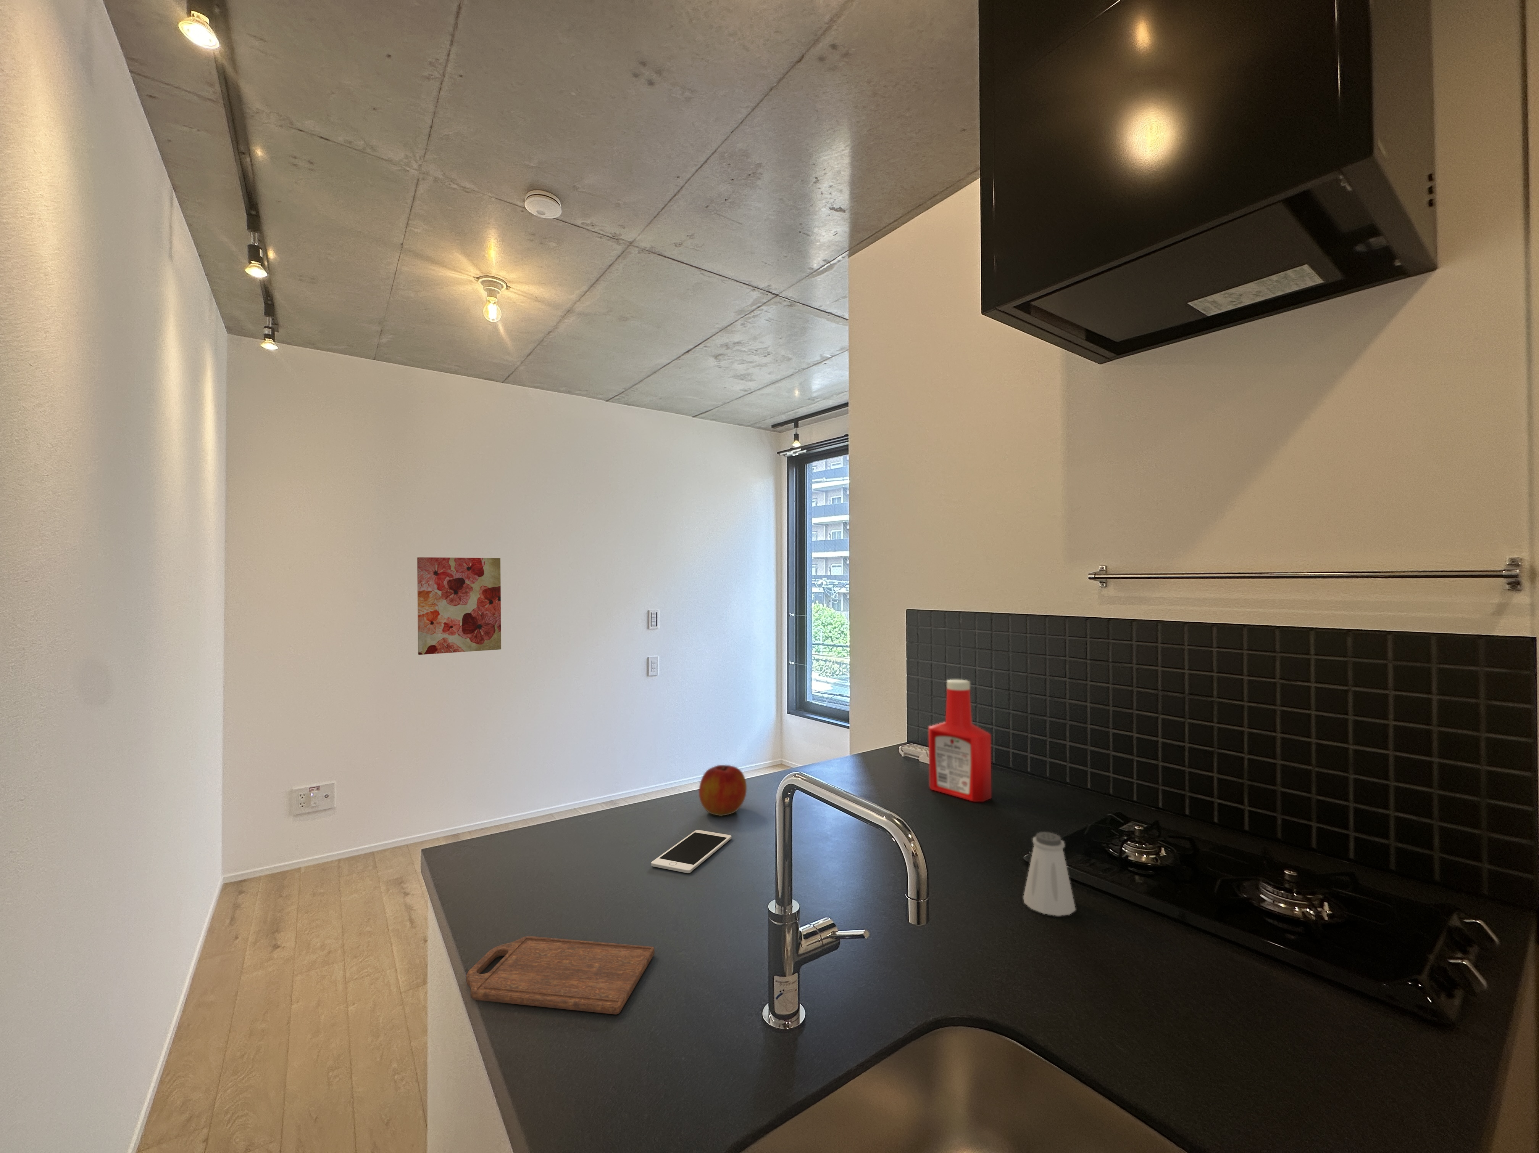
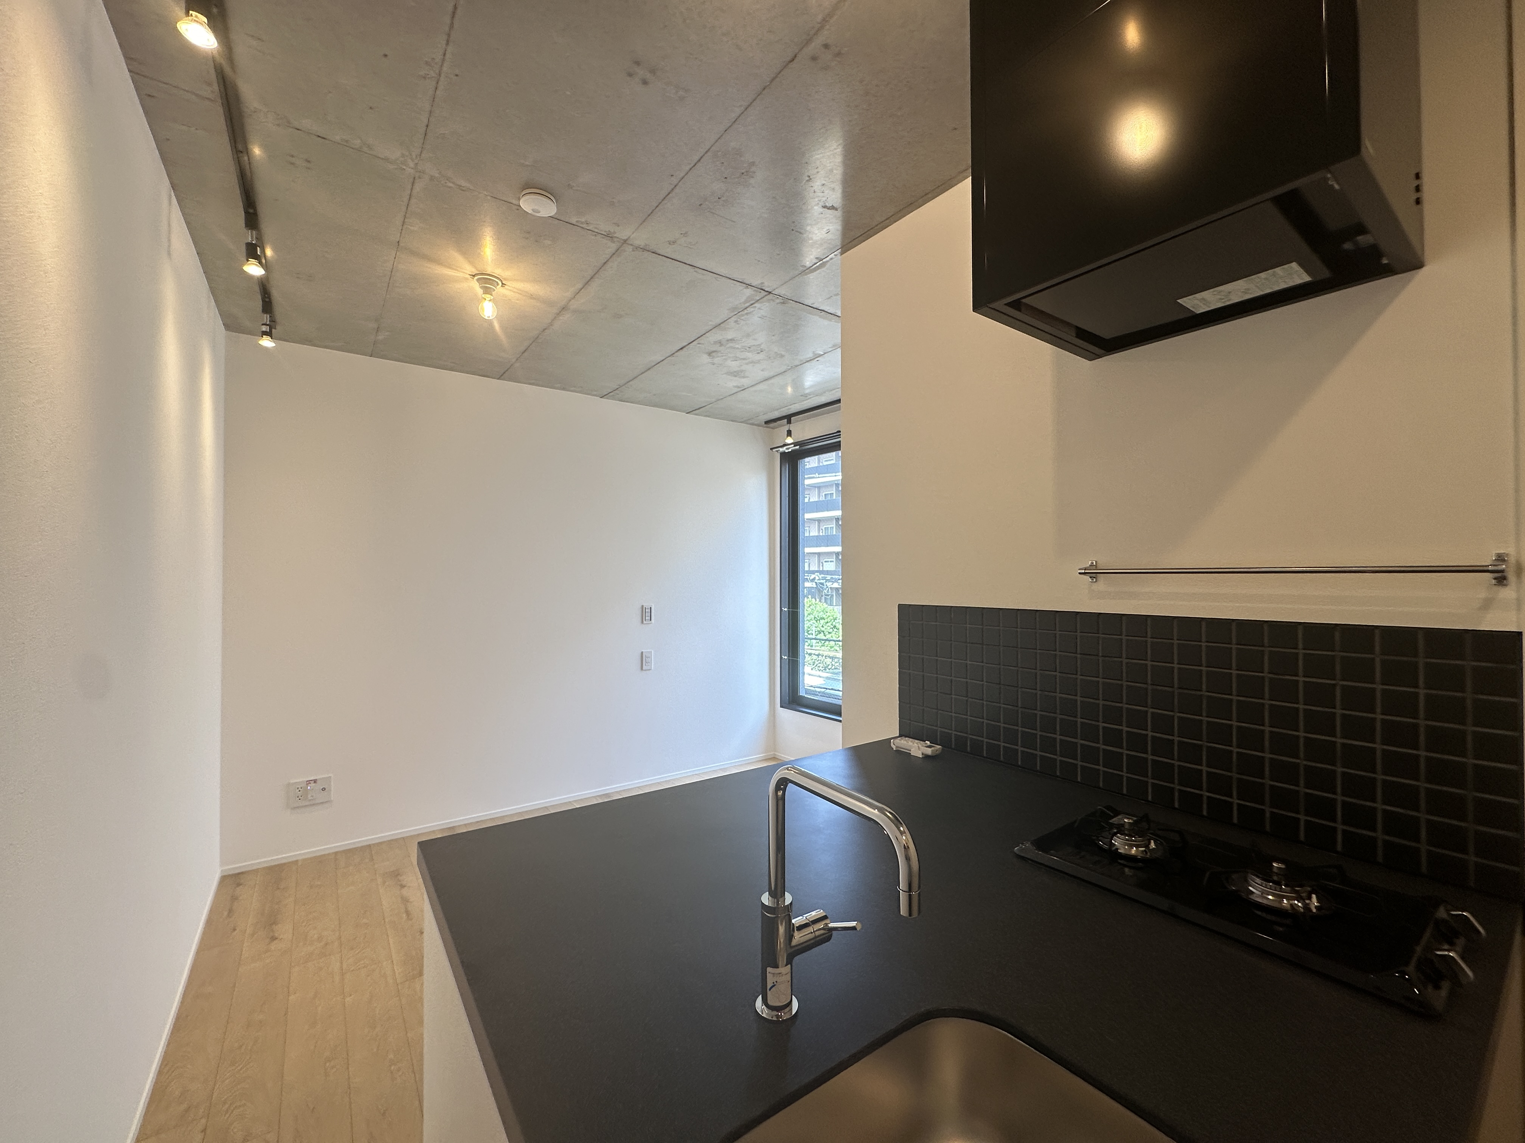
- cell phone [651,830,732,873]
- wall art [417,557,502,655]
- saltshaker [1023,832,1076,917]
- cutting board [467,936,654,1015]
- soap bottle [928,679,991,802]
- apple [698,764,746,816]
